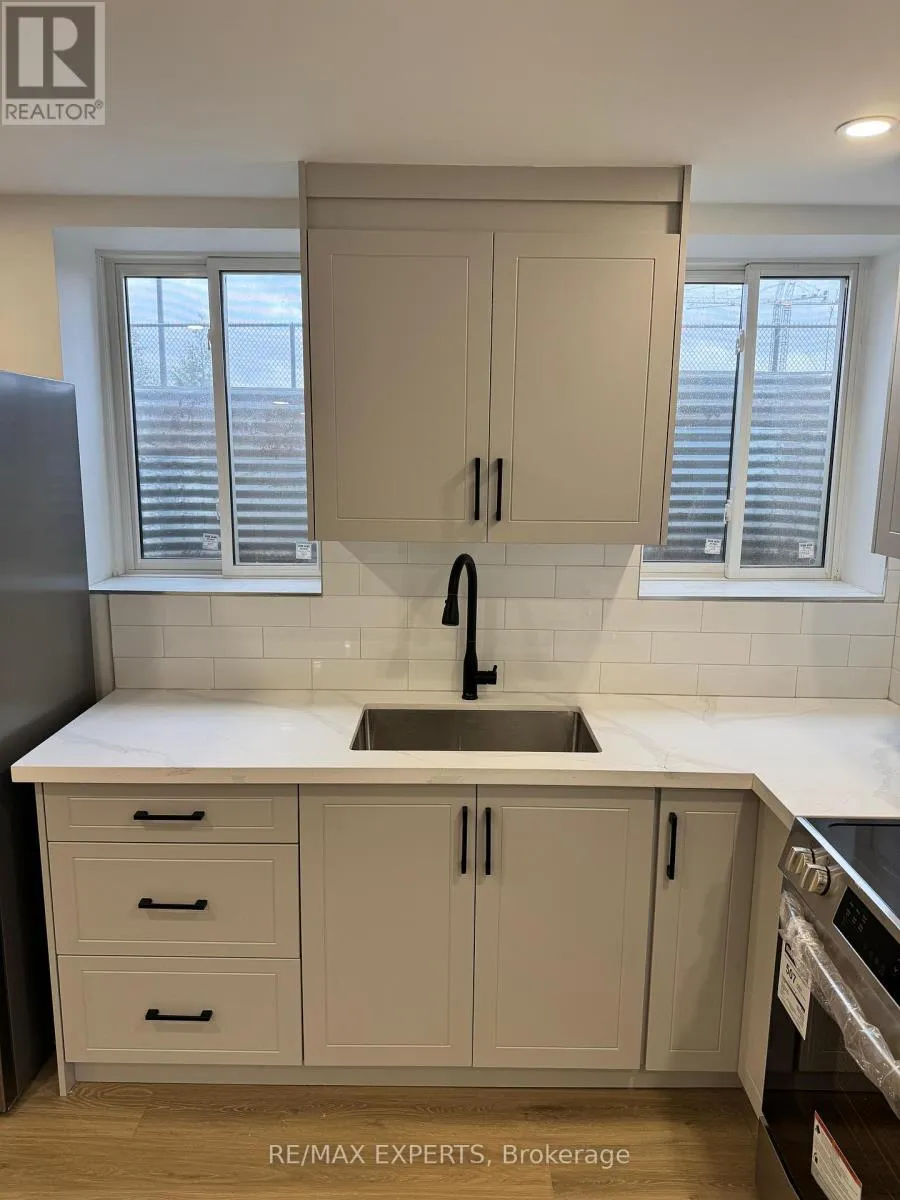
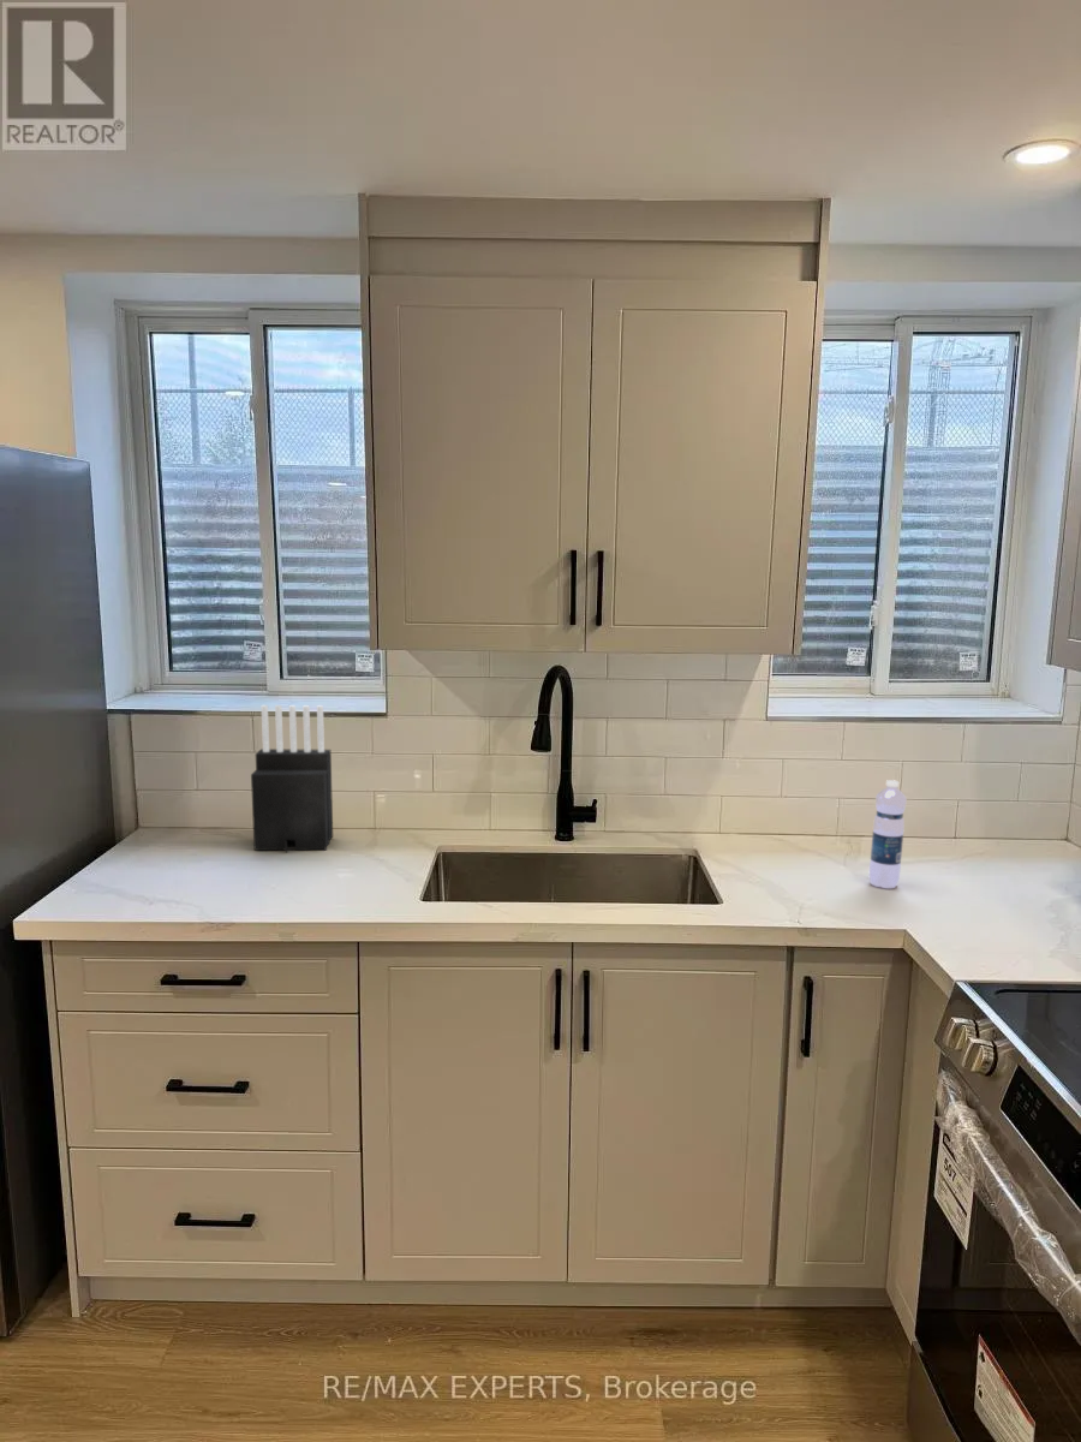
+ knife block [250,704,334,854]
+ water bottle [867,779,908,889]
